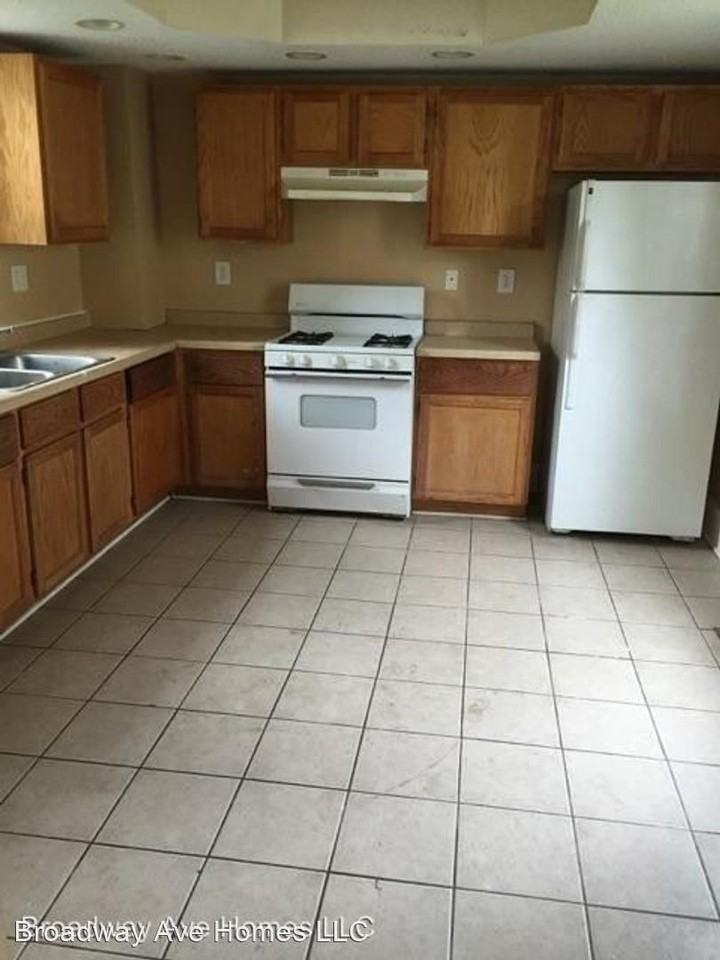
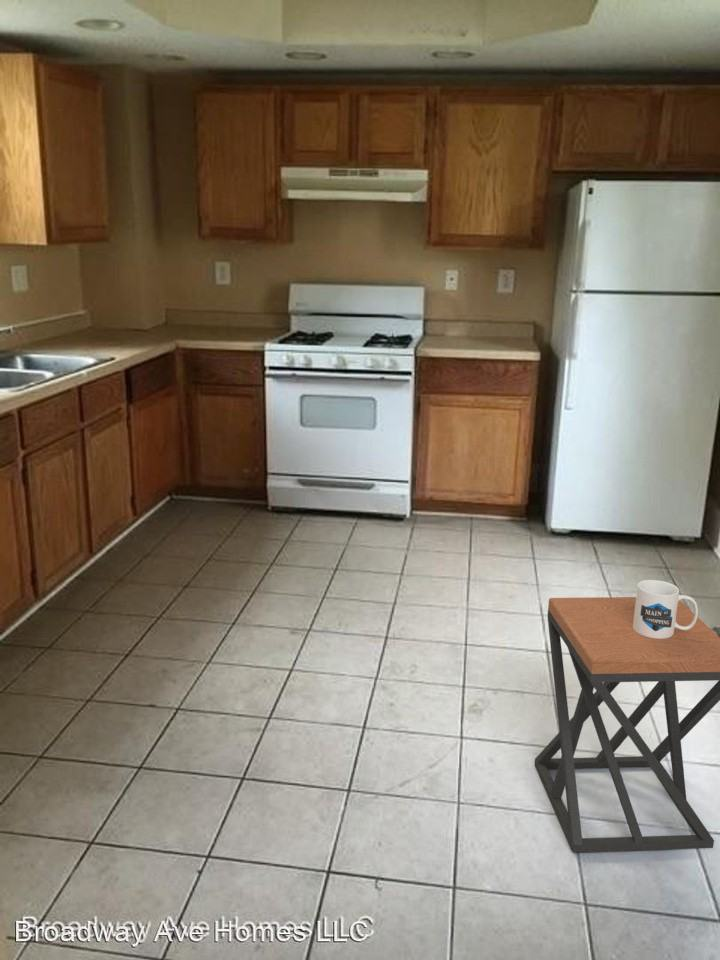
+ stool [534,596,720,853]
+ mug [633,579,699,639]
